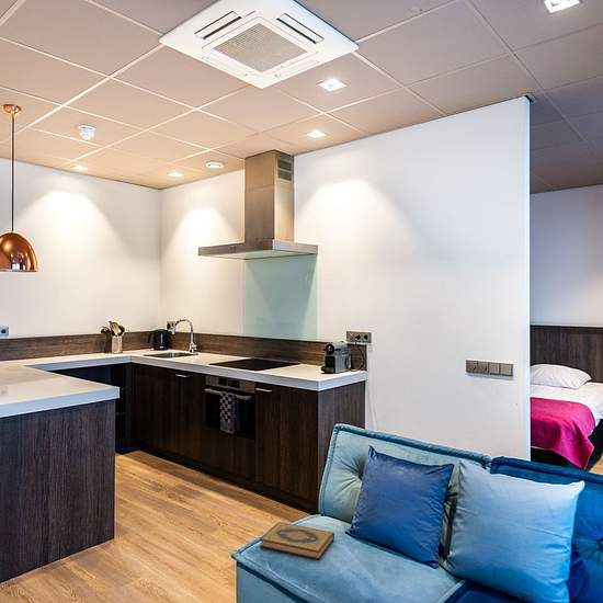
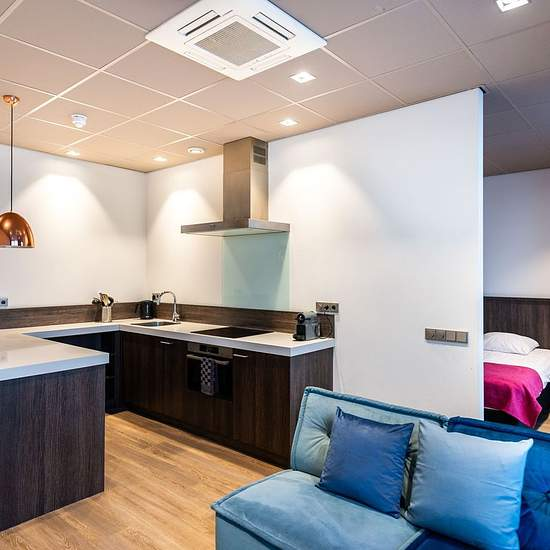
- hardback book [259,521,335,561]
